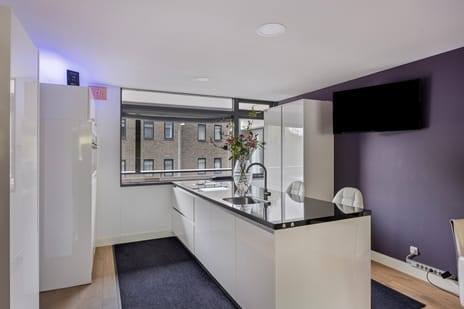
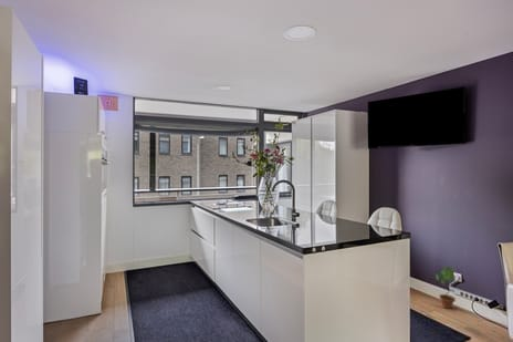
+ potted plant [435,266,459,310]
